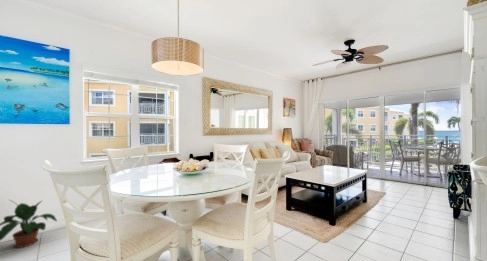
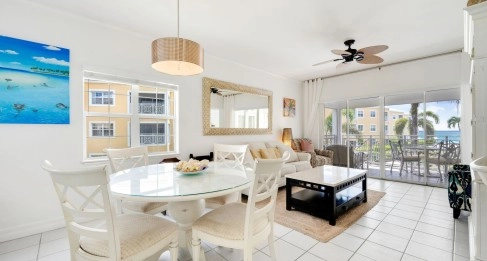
- potted plant [0,199,58,249]
